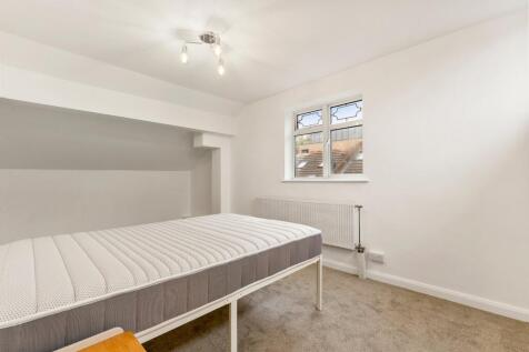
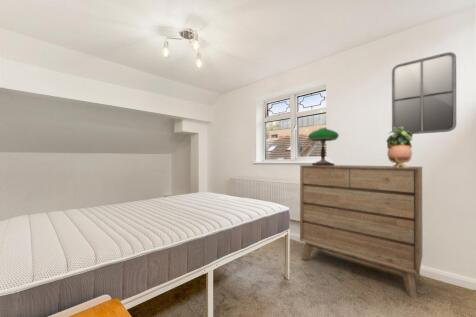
+ dresser [299,164,423,299]
+ potted plant [385,127,414,167]
+ home mirror [391,51,457,135]
+ table lamp [307,127,340,166]
